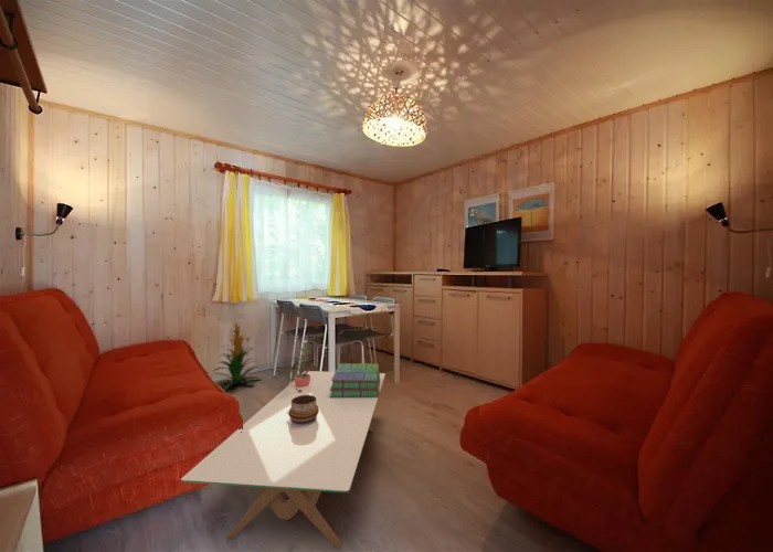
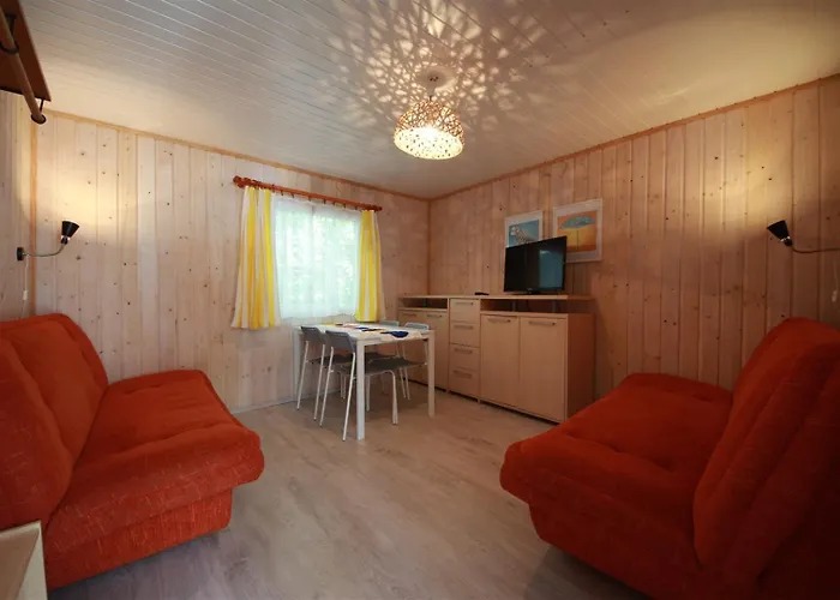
- coffee table [180,370,386,549]
- potted plant [285,343,317,392]
- indoor plant [212,318,262,391]
- stack of books [330,362,381,399]
- decorative bowl [288,395,319,424]
